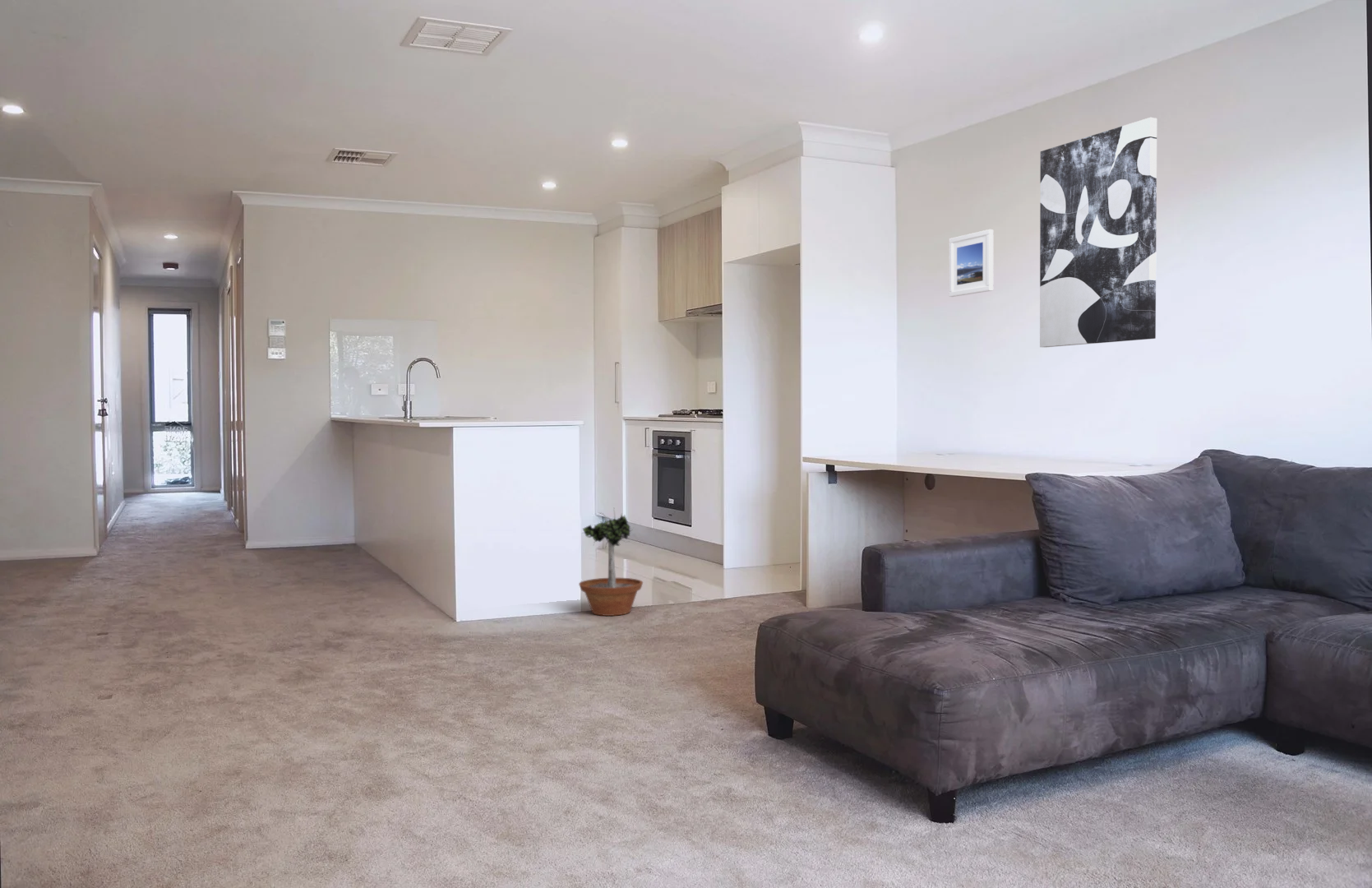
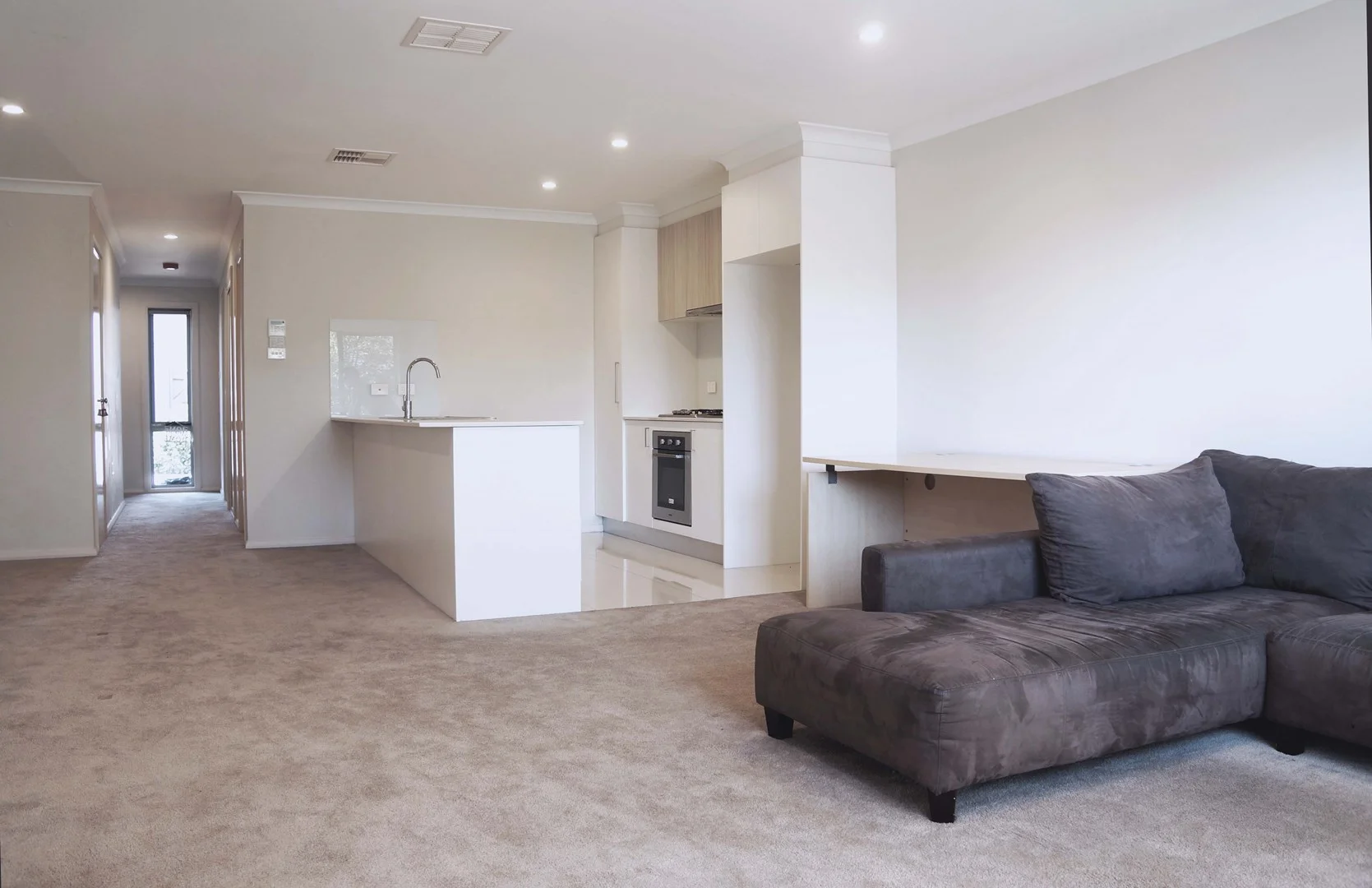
- potted tree [578,508,644,617]
- wall art [1039,117,1157,348]
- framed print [949,229,994,298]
